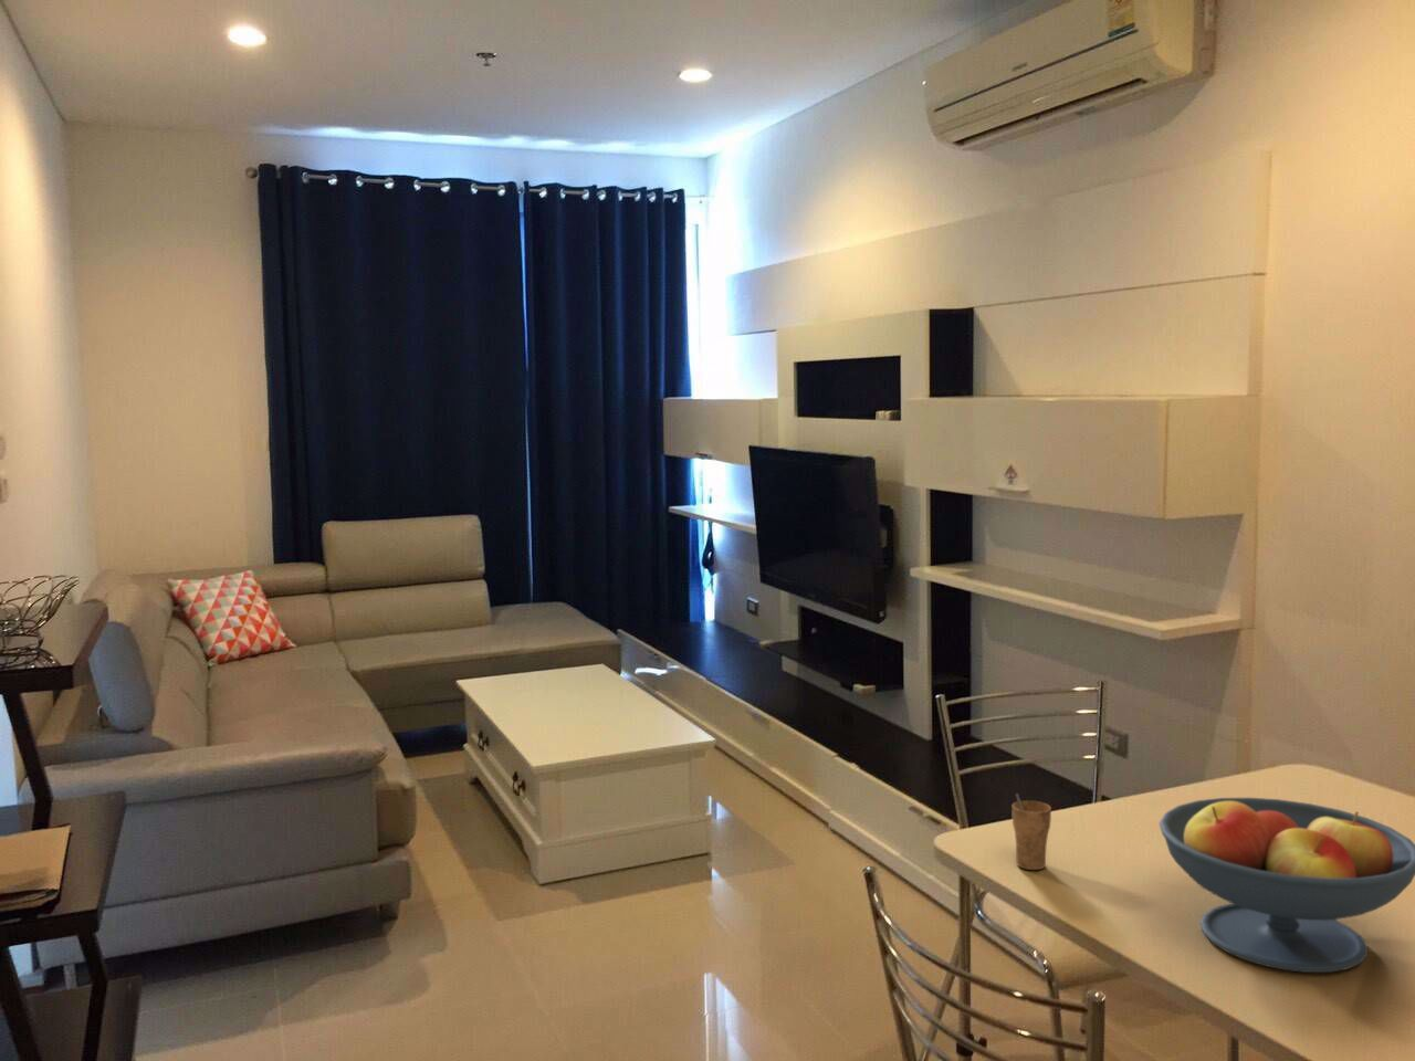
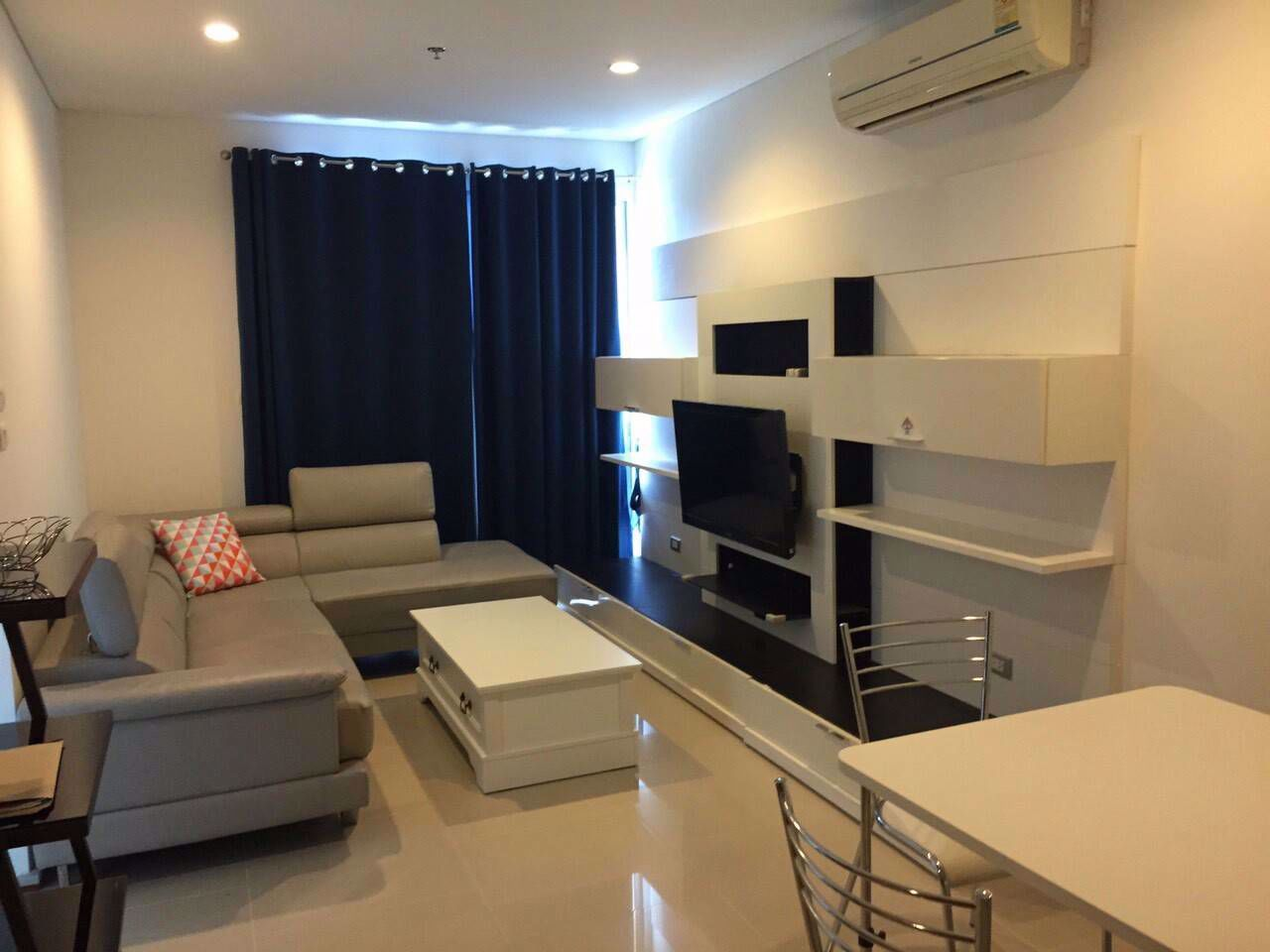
- fruit bowl [1159,797,1415,974]
- cup [1011,792,1053,870]
